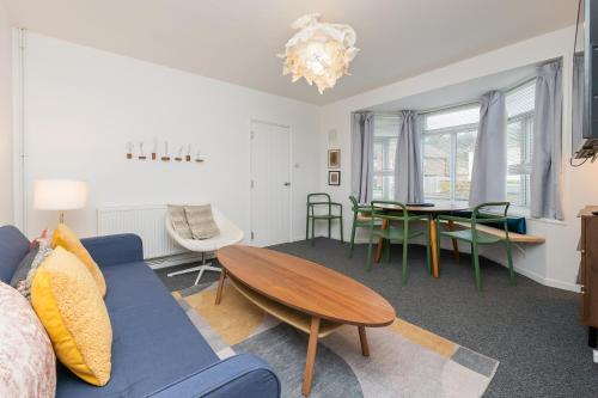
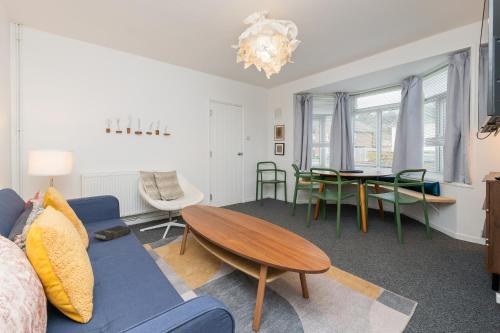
+ hardback book [93,224,132,242]
